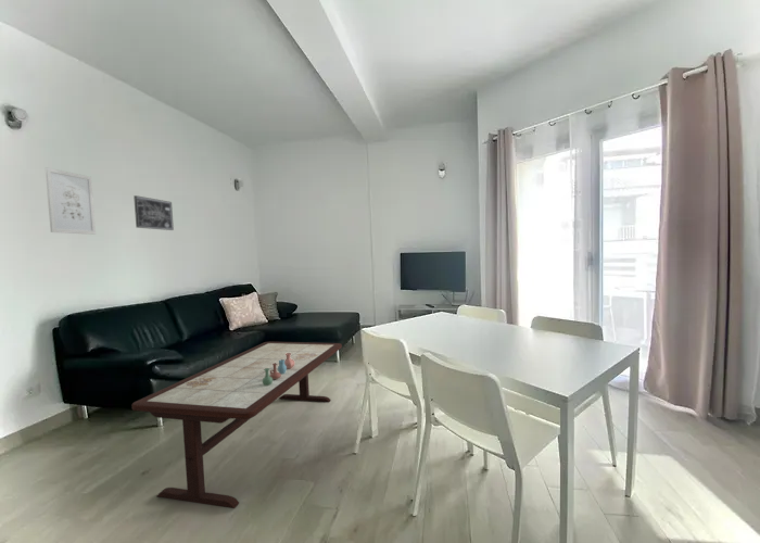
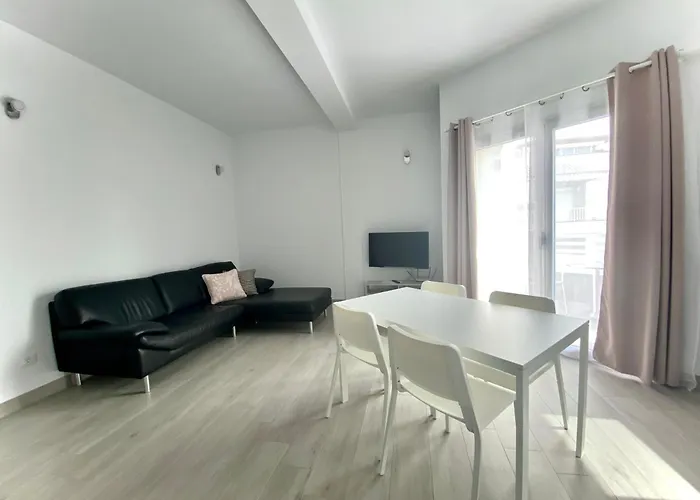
- wall art [132,194,175,231]
- vase [263,353,294,386]
- coffee table [130,341,343,509]
- wall art [45,166,97,236]
